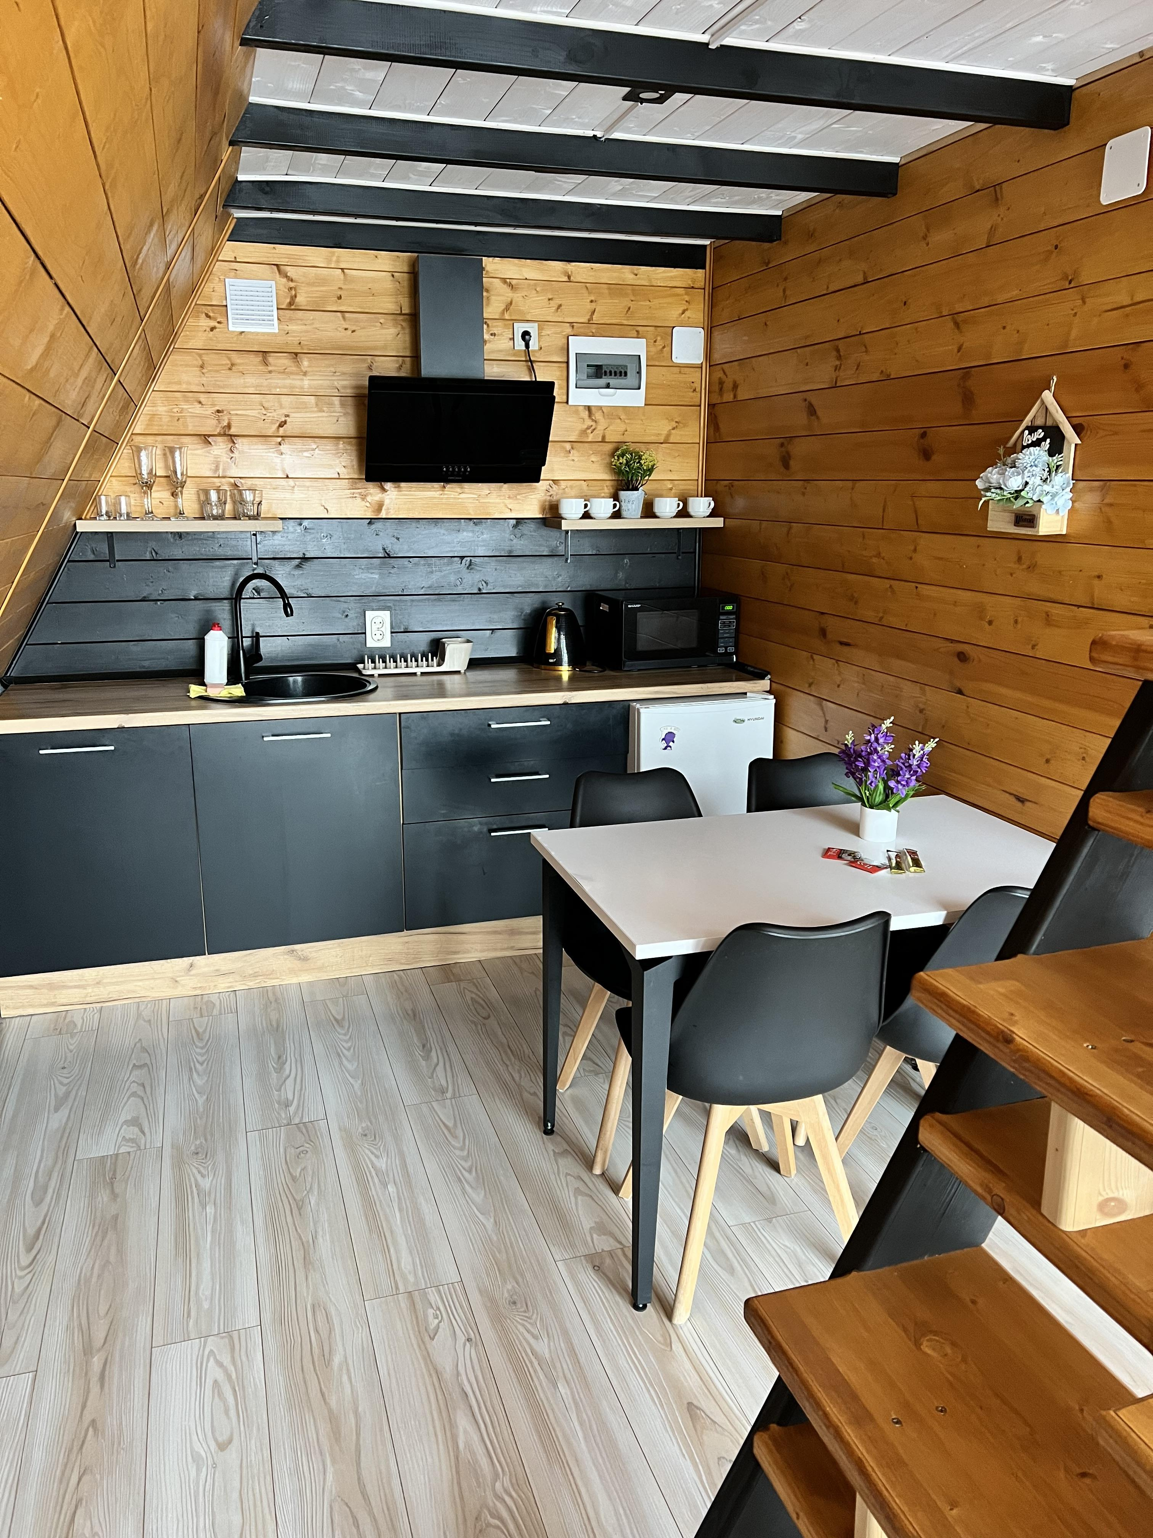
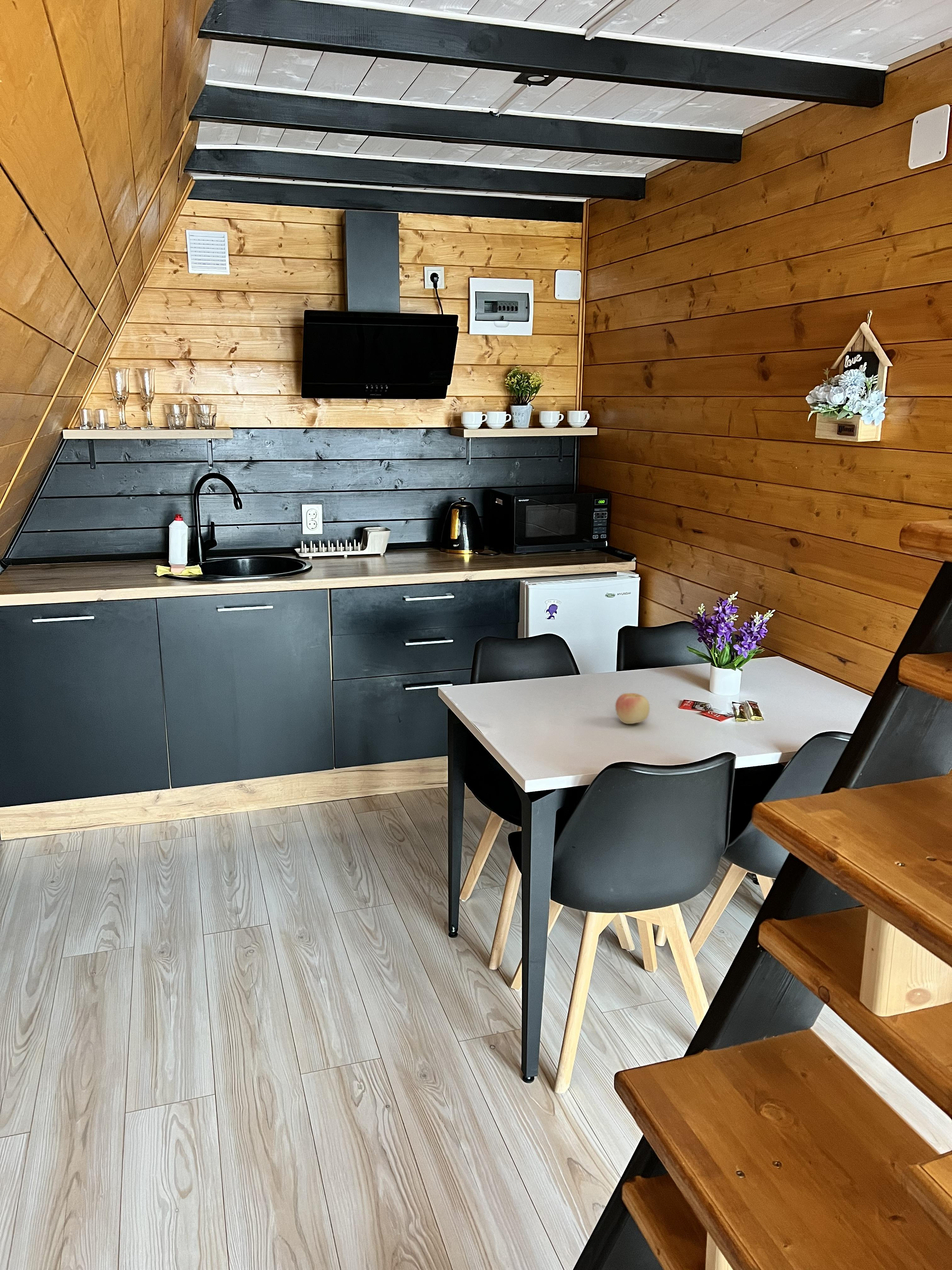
+ apple [615,693,650,724]
